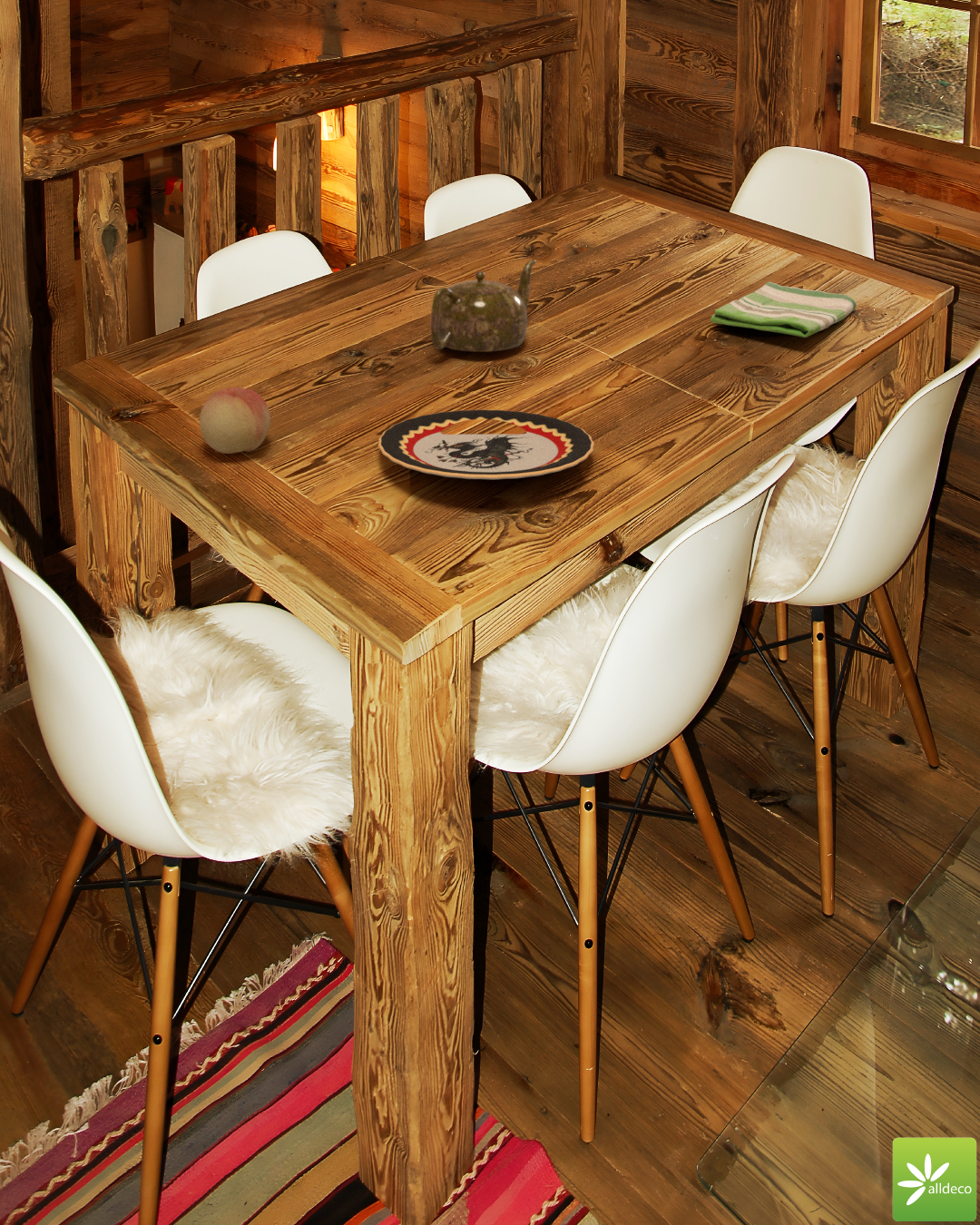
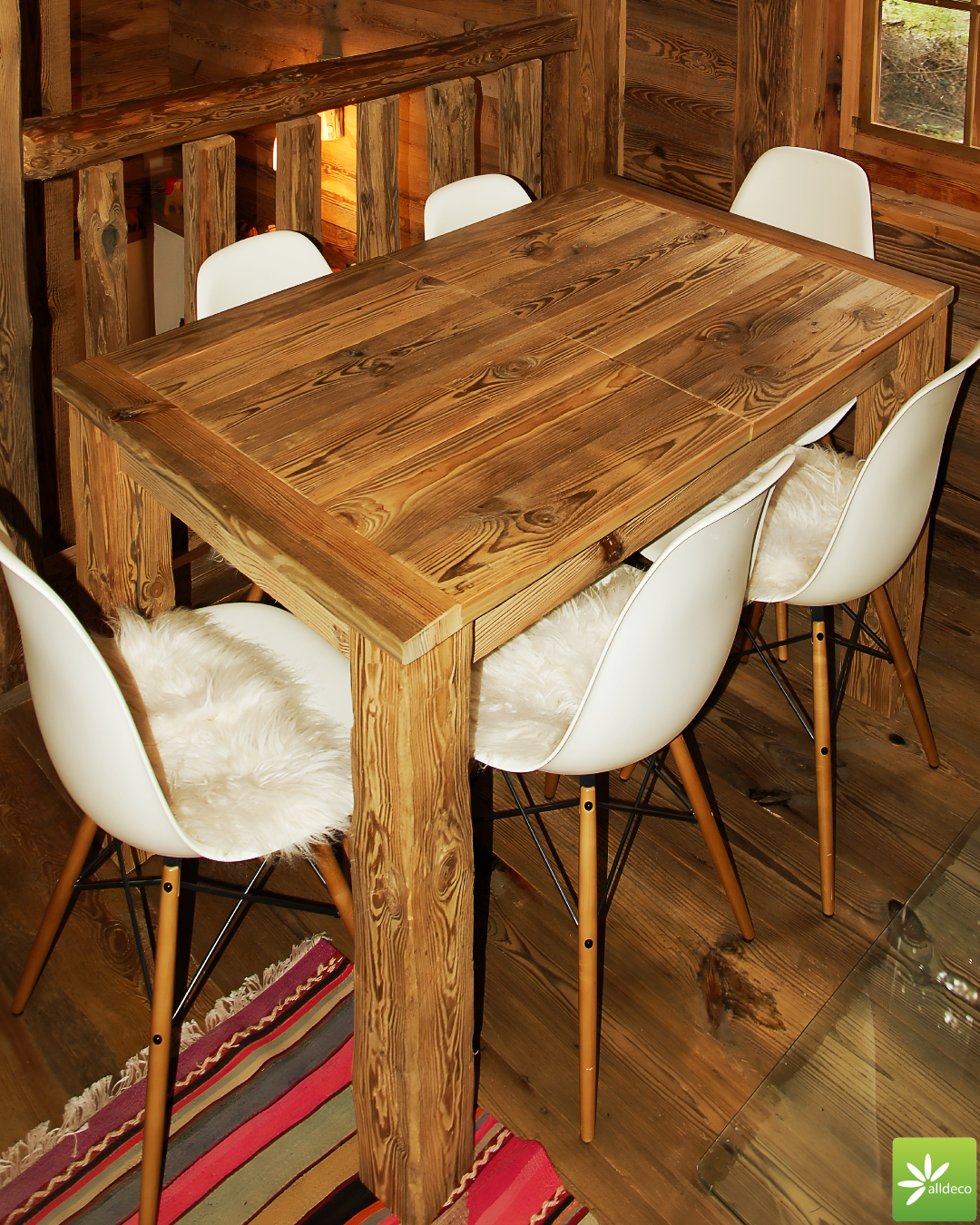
- dish towel [710,281,858,338]
- teapot [430,259,537,353]
- plate [377,408,595,480]
- fruit [199,387,271,455]
